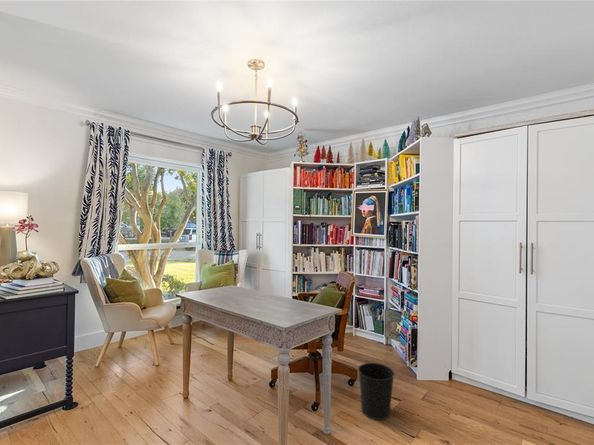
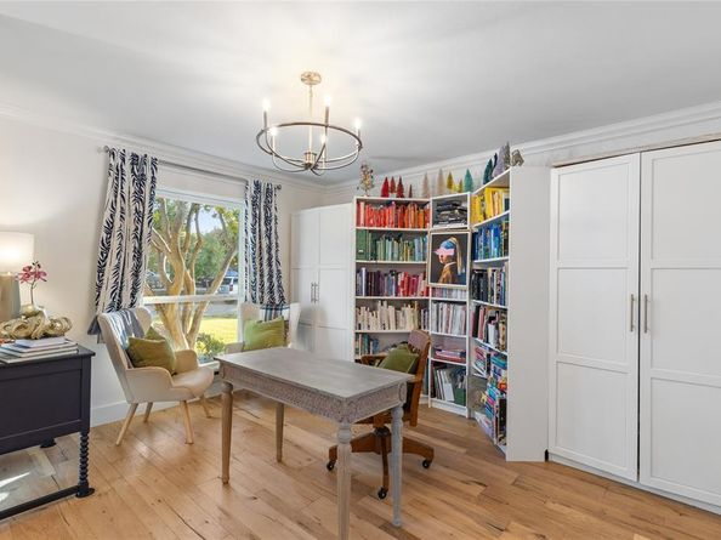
- wastebasket [357,362,395,421]
